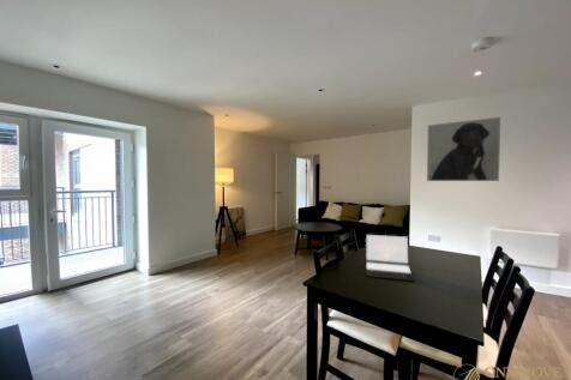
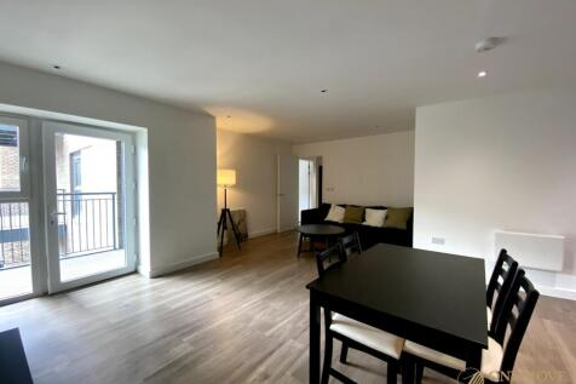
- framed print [426,116,501,182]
- laptop [365,234,416,282]
